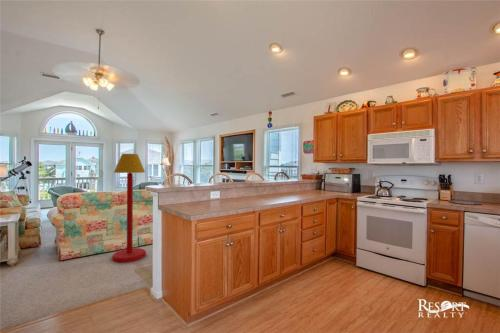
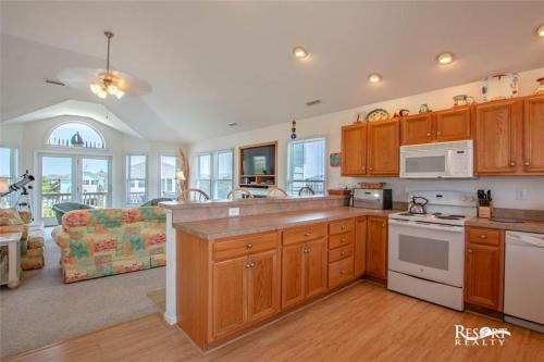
- floor lamp [111,153,147,263]
